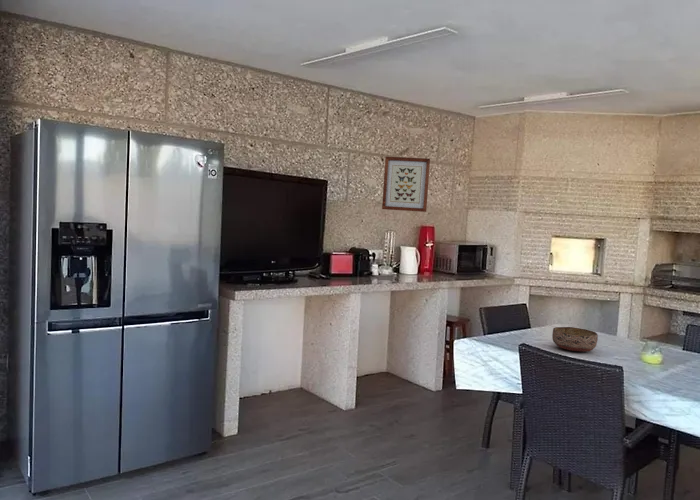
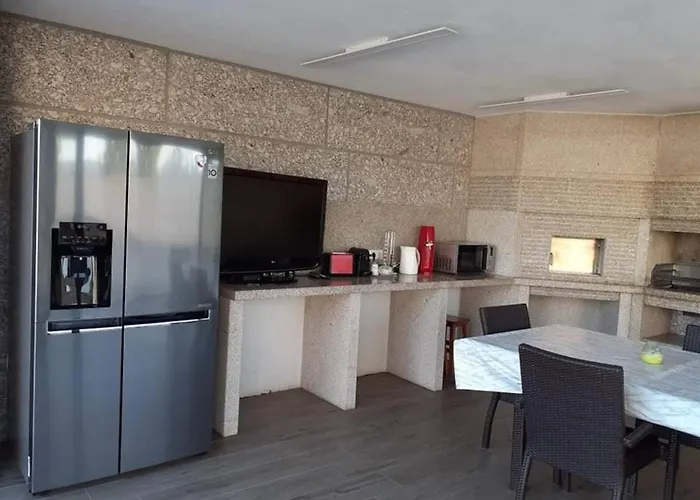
- bowl [551,326,599,353]
- wall art [381,156,431,213]
